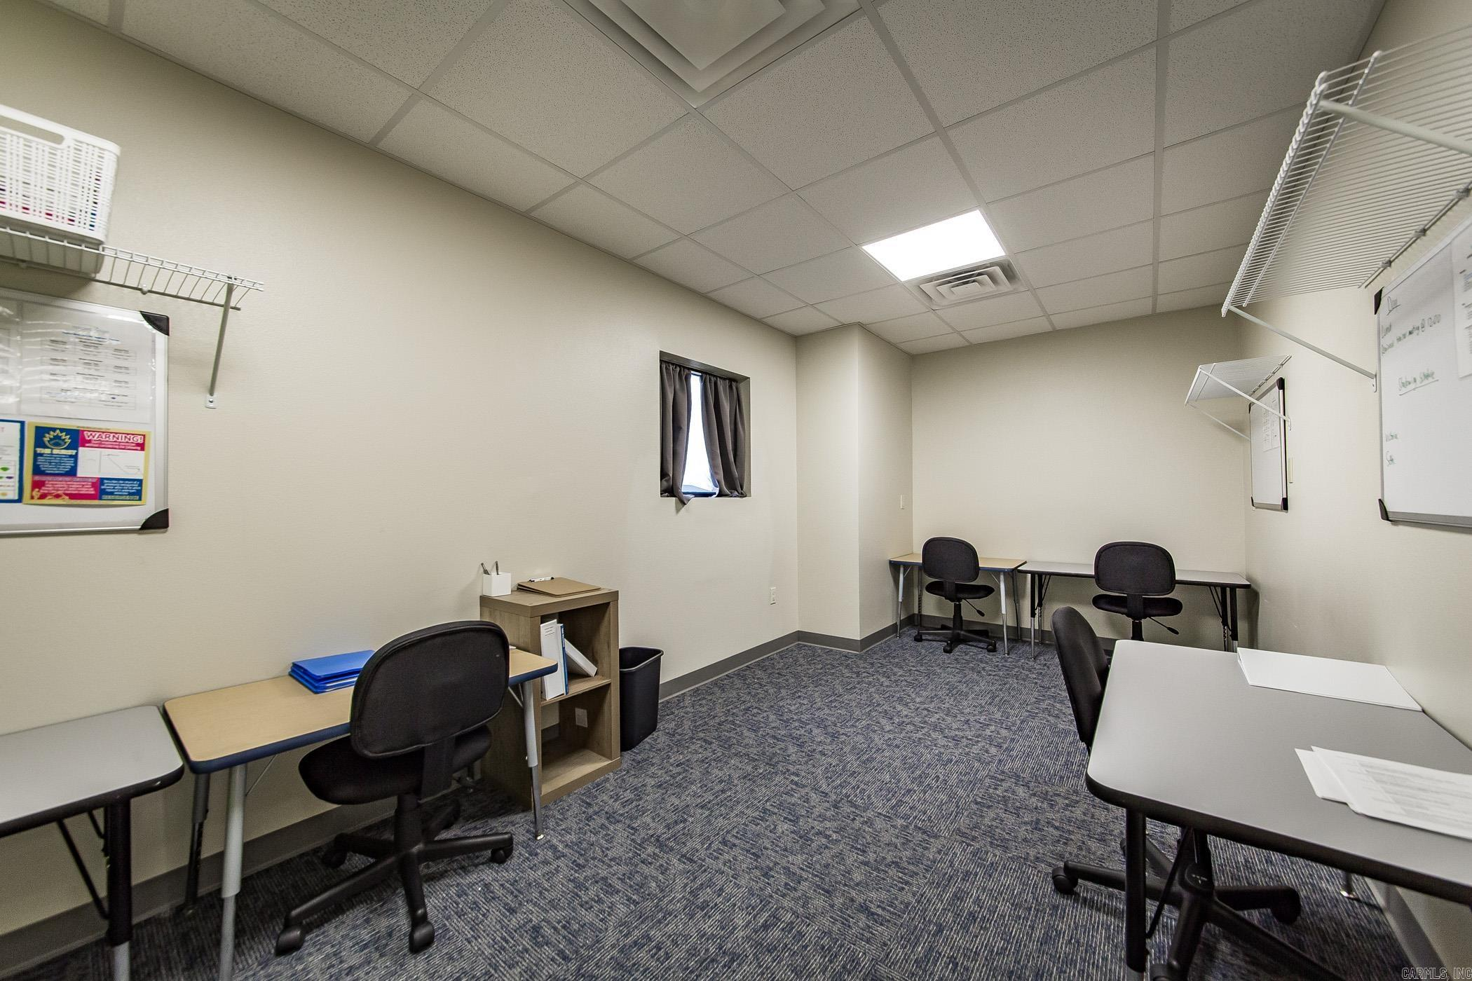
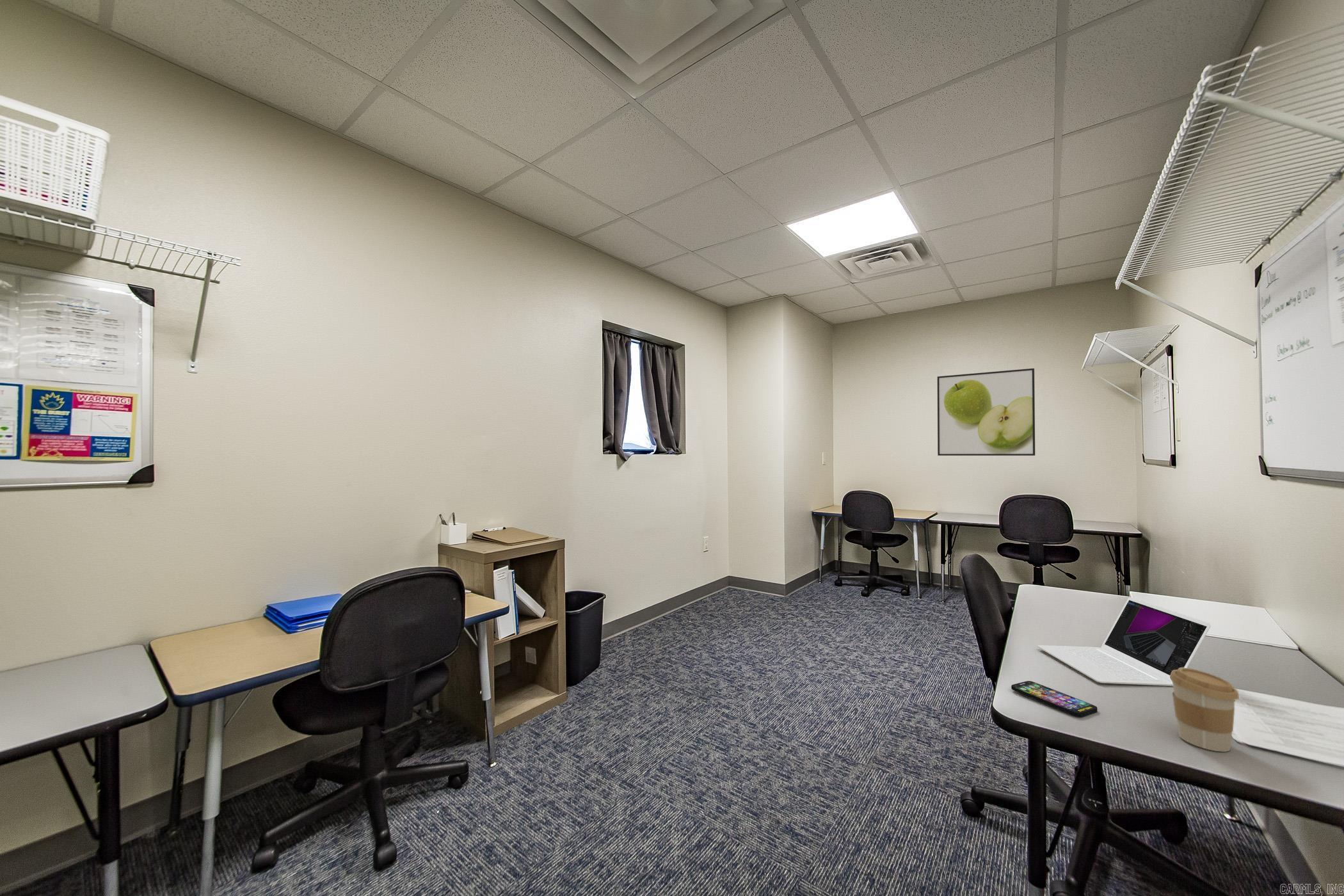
+ coffee cup [1170,668,1240,753]
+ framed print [937,368,1036,456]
+ laptop [1037,596,1212,687]
+ smartphone [1011,680,1098,717]
